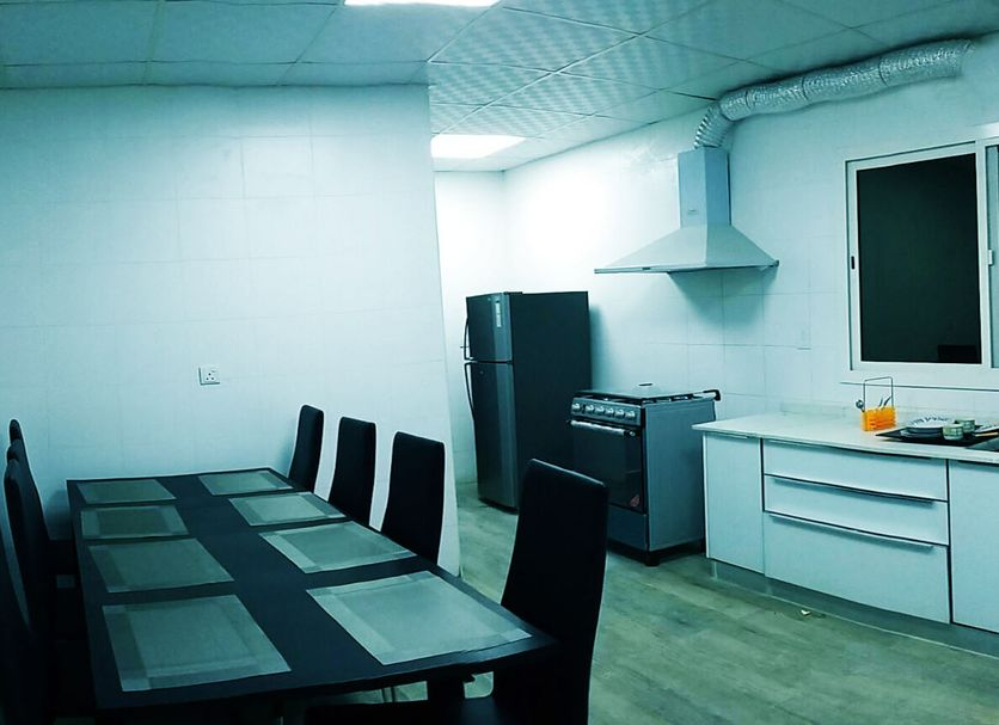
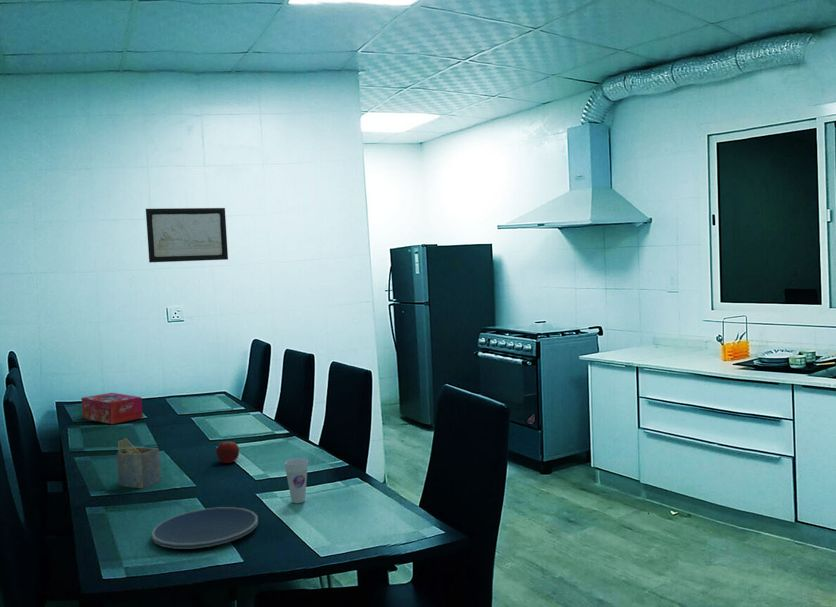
+ plate [151,506,259,550]
+ napkin holder [116,437,162,489]
+ wall art [145,207,229,264]
+ tissue box [80,392,144,425]
+ fruit [215,440,240,464]
+ cup [284,458,309,504]
